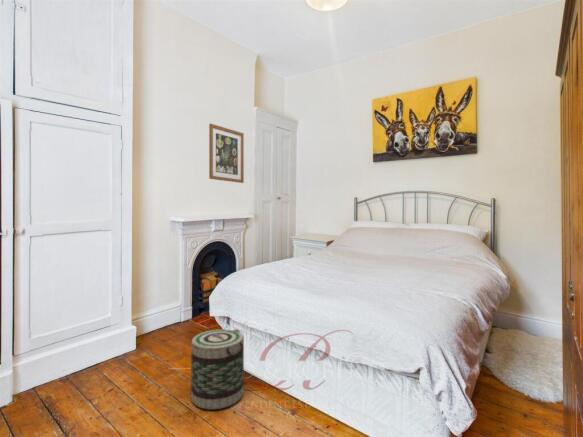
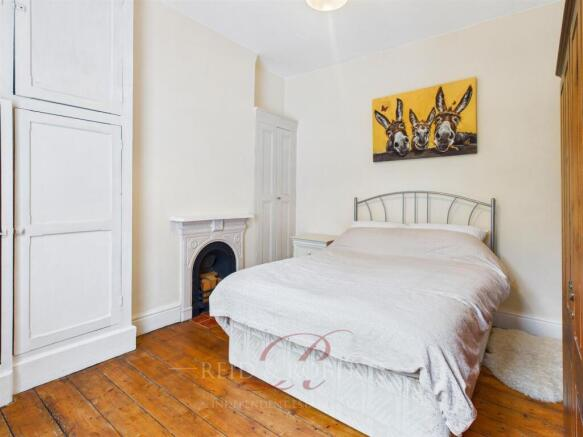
- basket [190,328,245,410]
- wall art [208,123,245,184]
